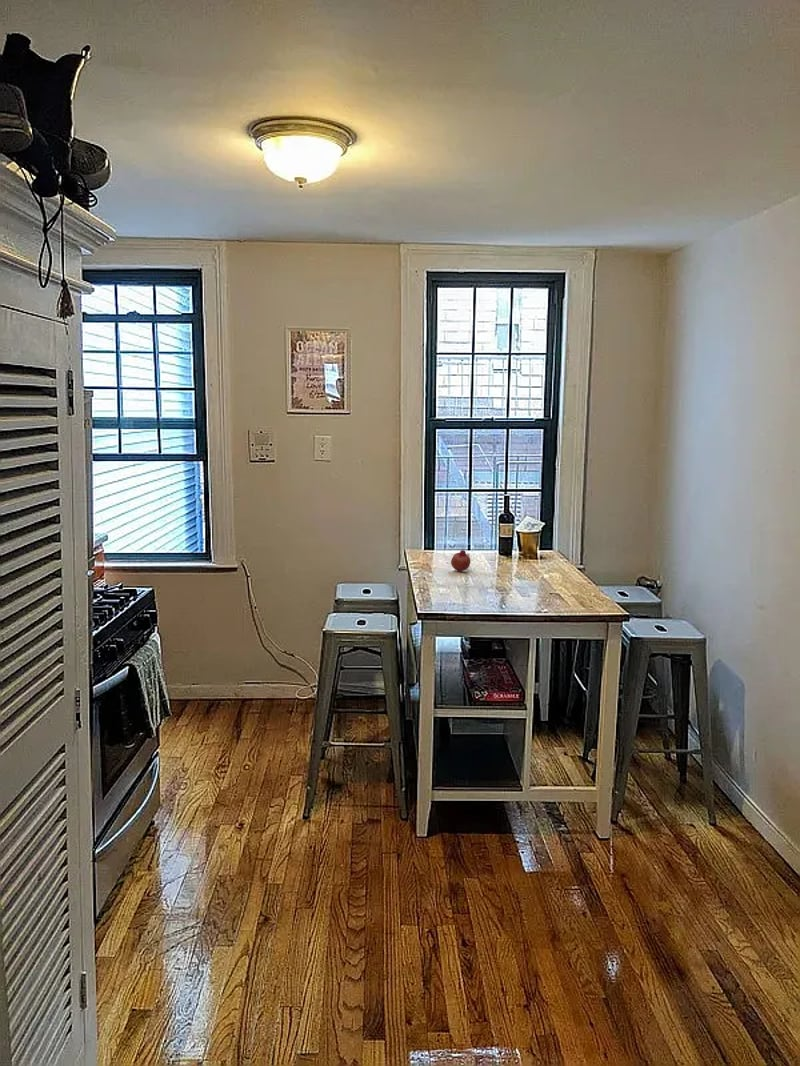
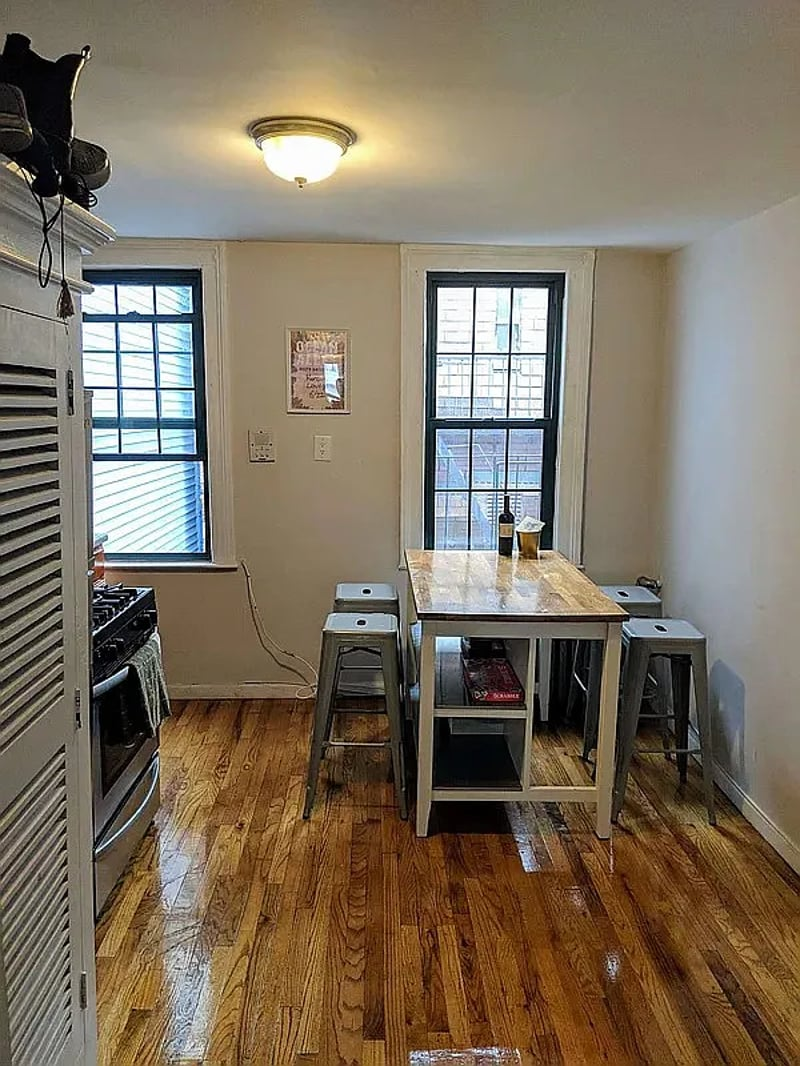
- fruit [450,549,471,572]
